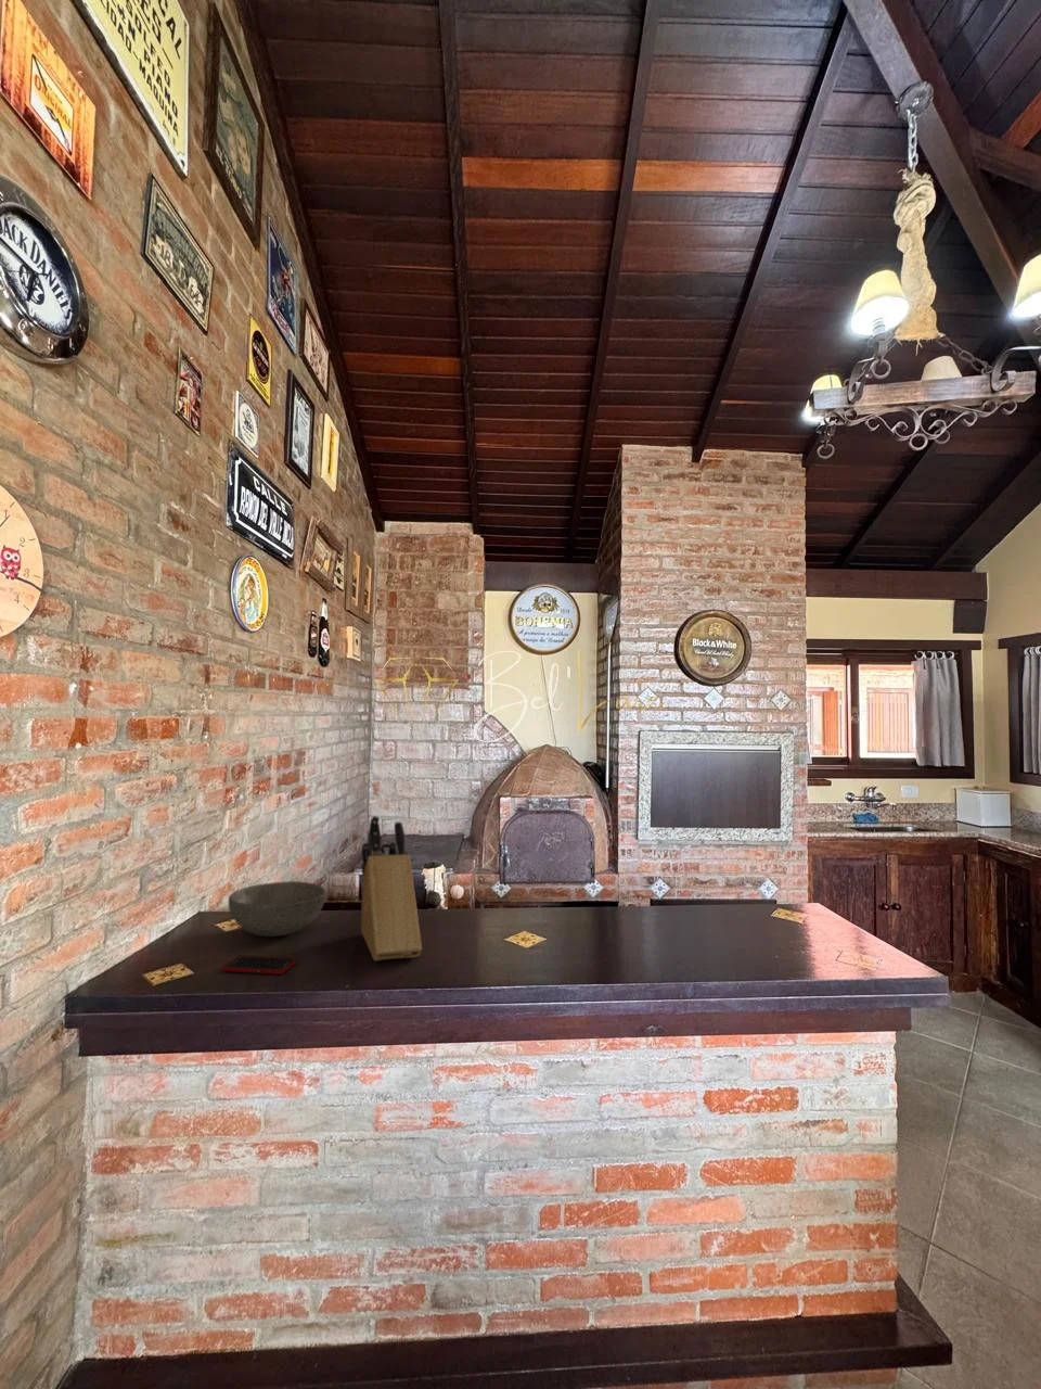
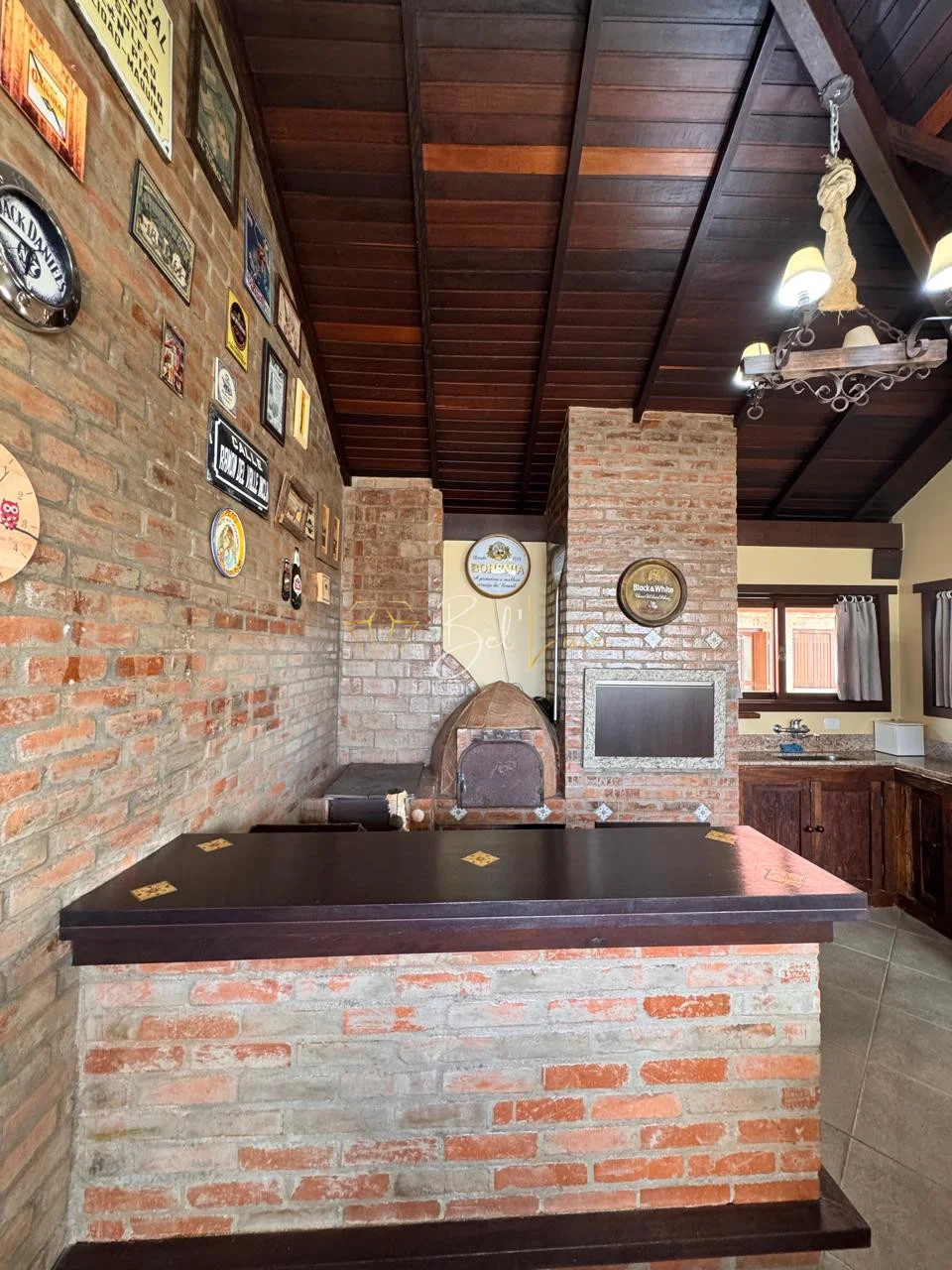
- bowl [227,880,327,937]
- cell phone [221,954,297,976]
- knife block [360,815,423,961]
